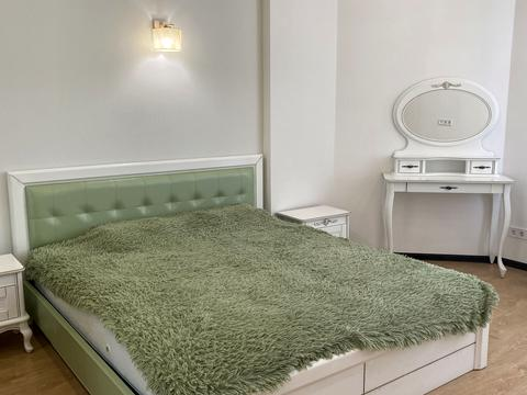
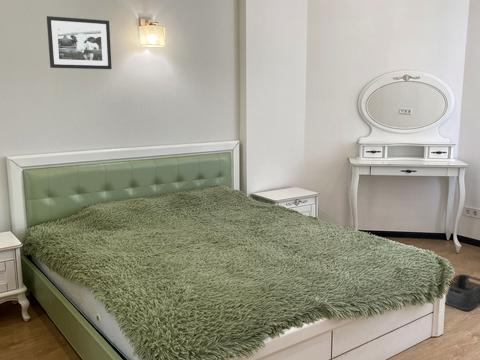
+ picture frame [46,15,113,70]
+ storage bin [444,273,480,311]
